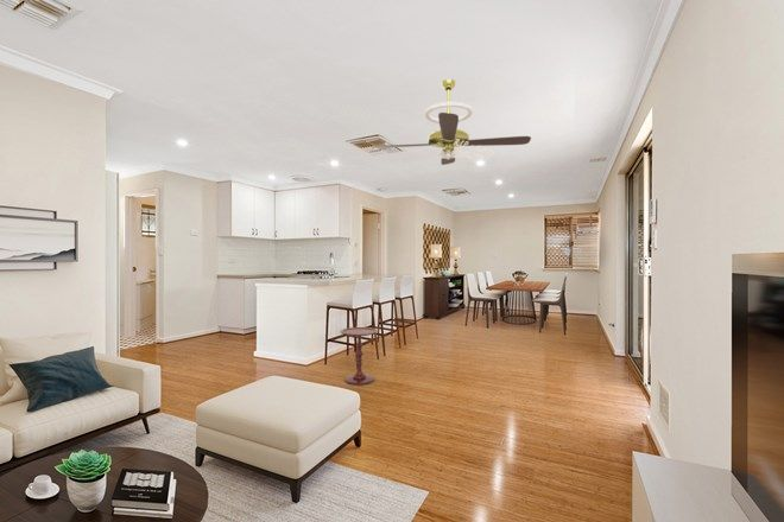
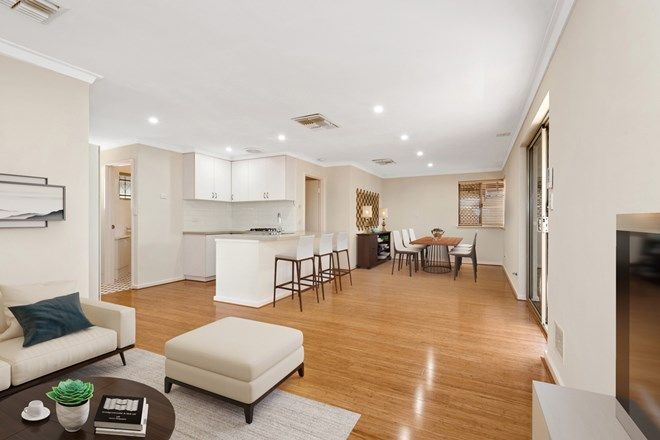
- ceiling fan [369,78,532,166]
- side table [340,326,379,386]
